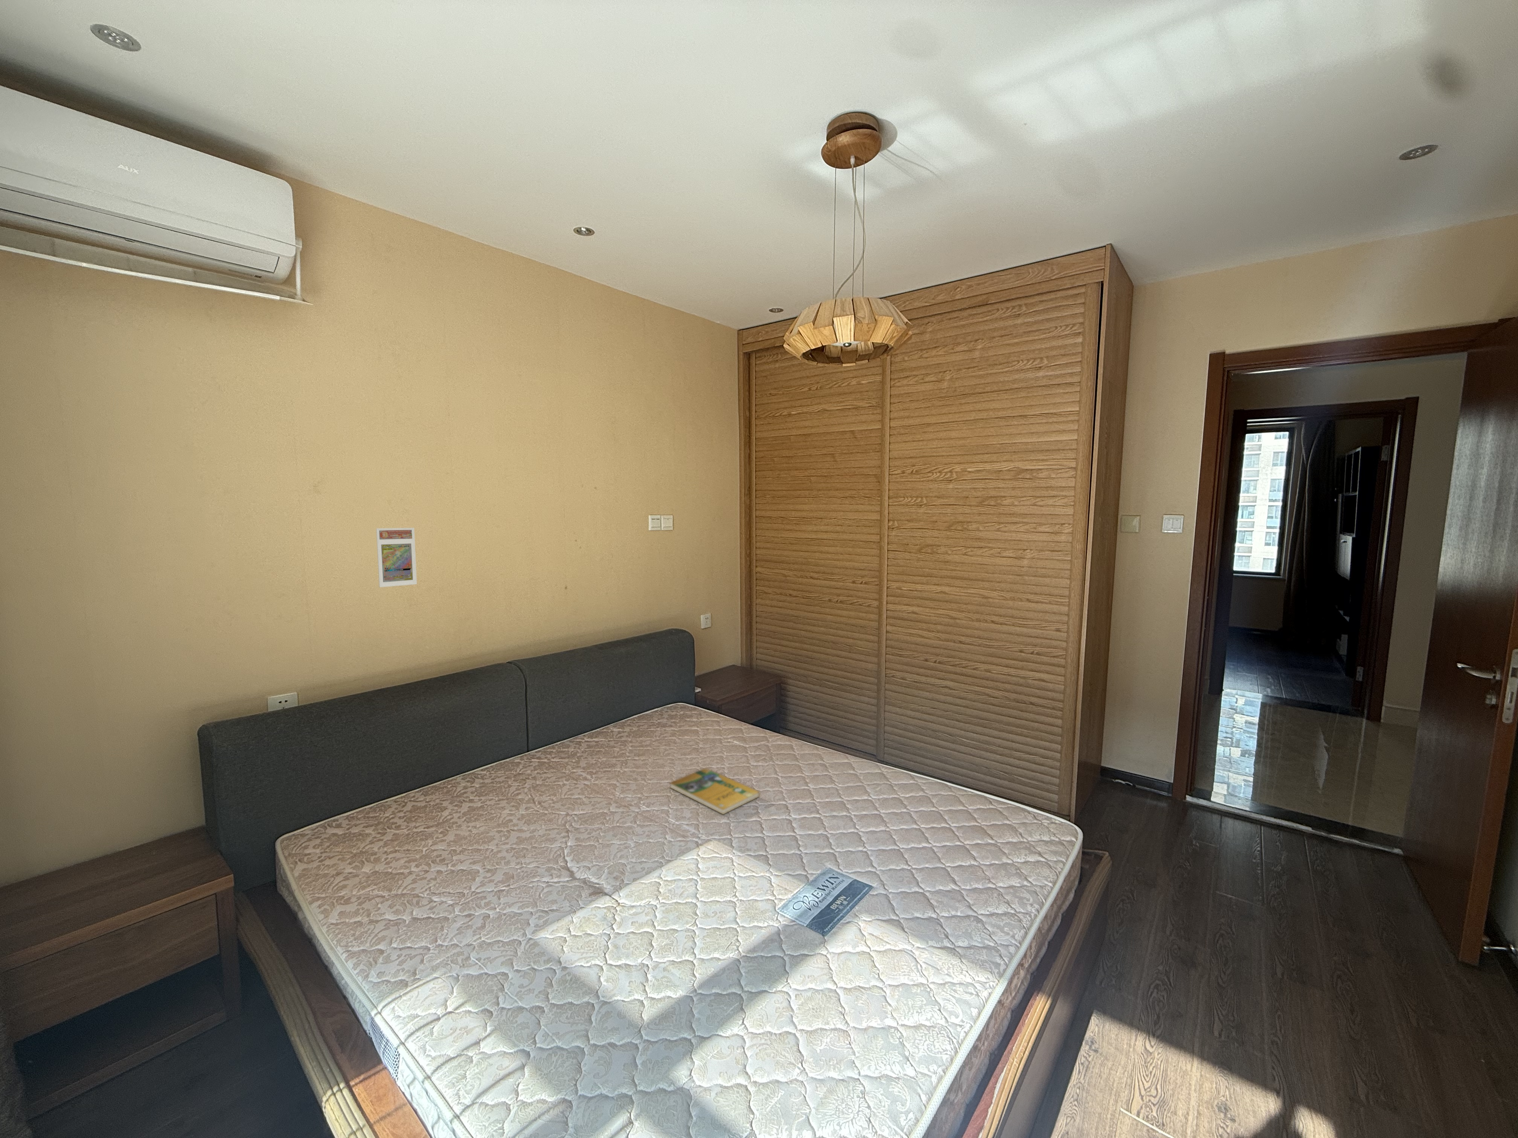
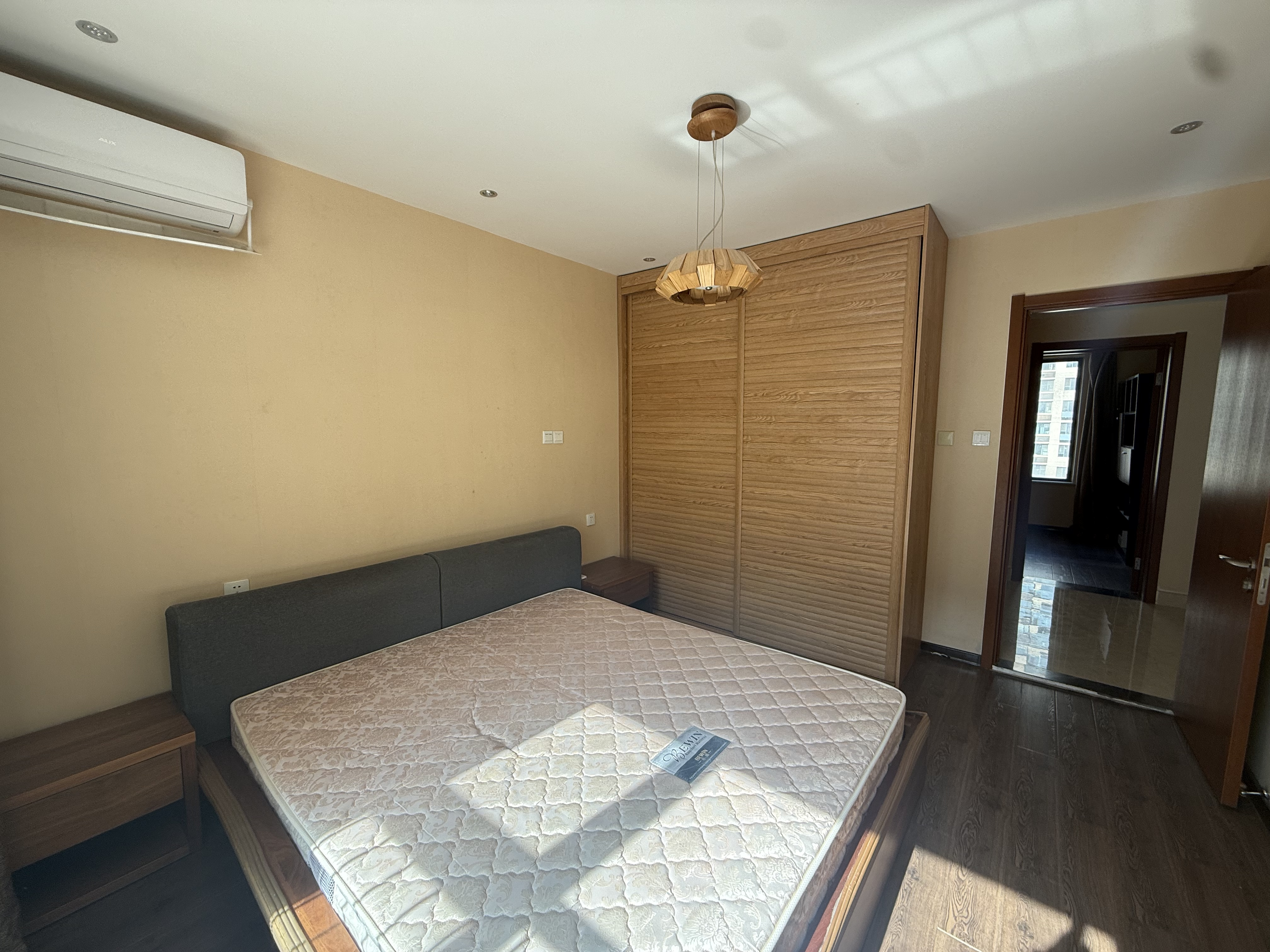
- booklet [669,767,760,815]
- trading card display case [375,527,417,588]
